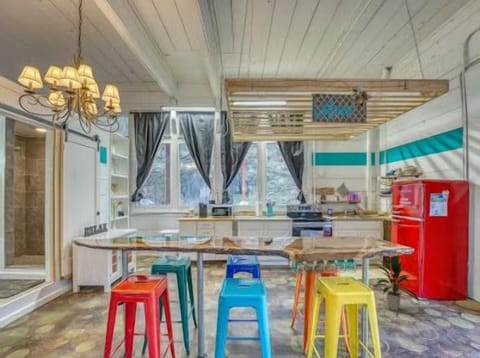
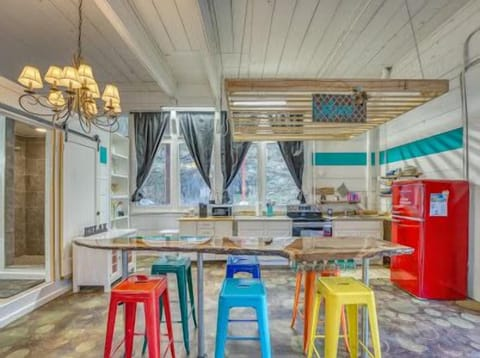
- indoor plant [372,255,421,312]
